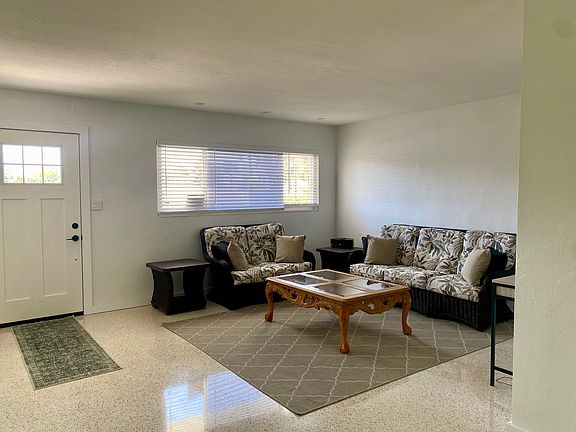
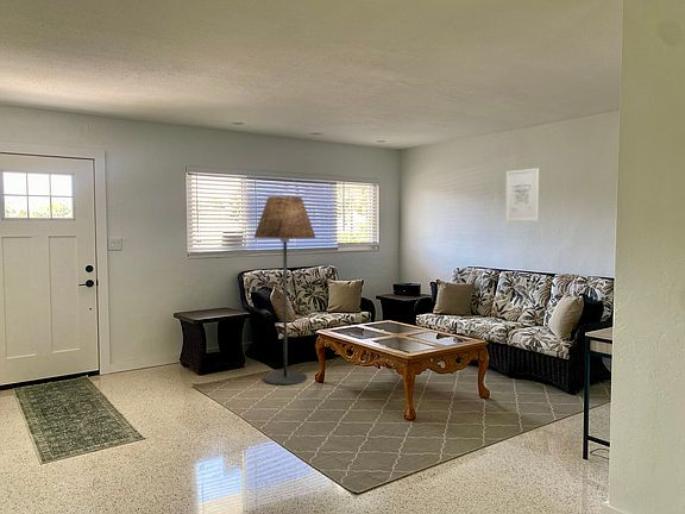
+ floor lamp [253,195,316,386]
+ wall art [504,167,540,222]
